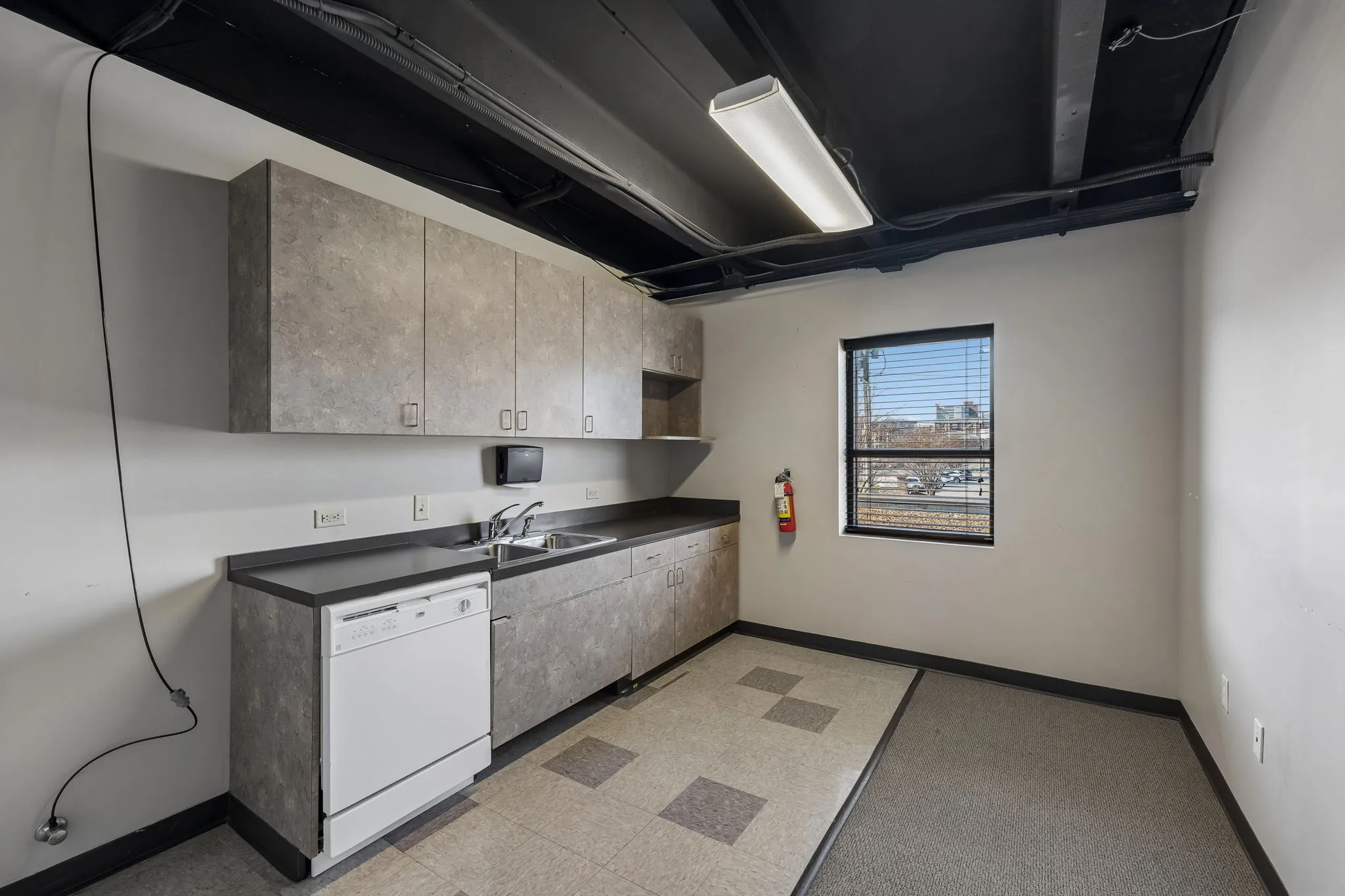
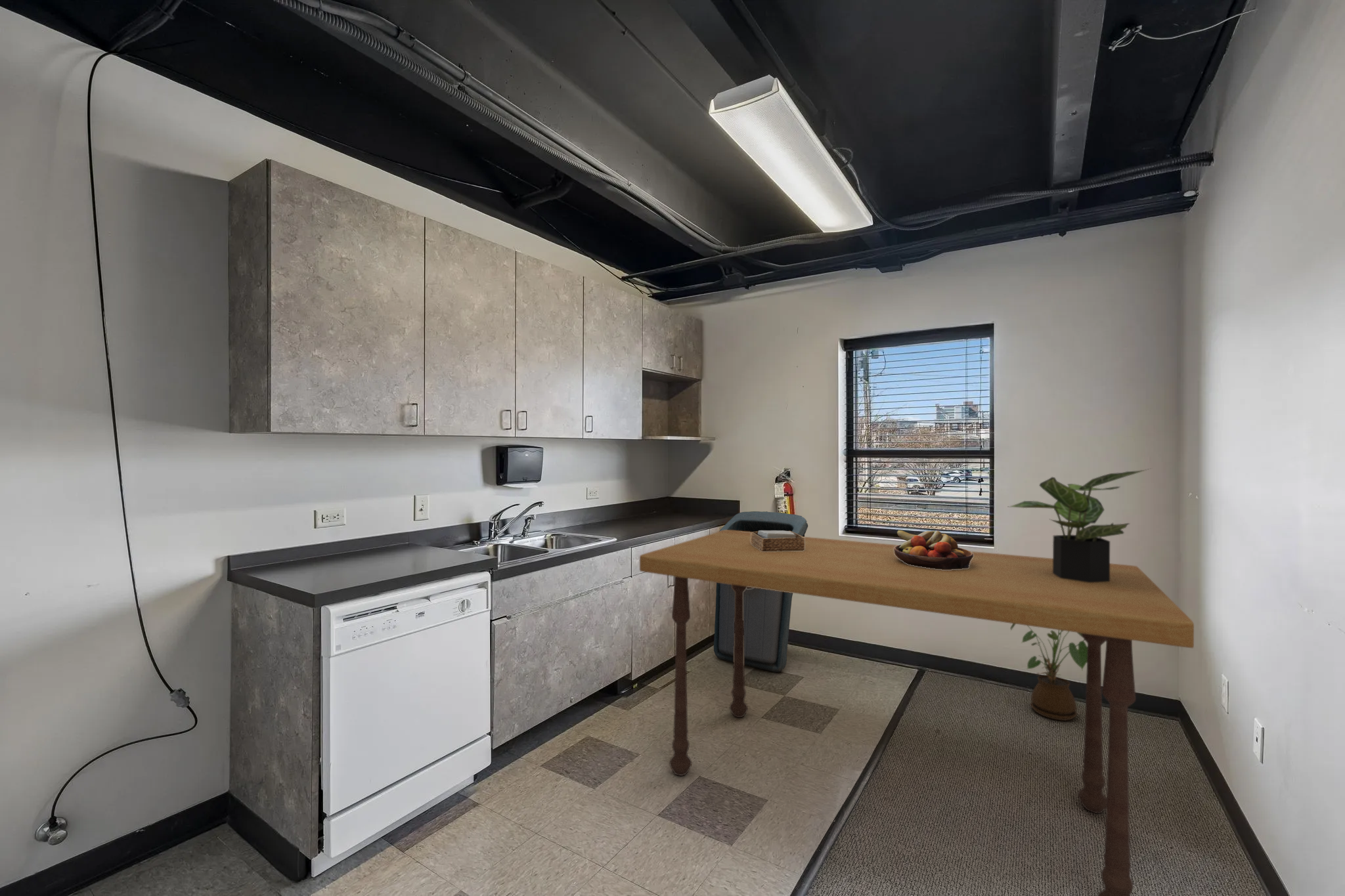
+ fruit bowl [894,530,973,570]
+ house plant [1010,624,1088,721]
+ trash can [713,511,808,673]
+ potted plant [1008,467,1153,583]
+ napkin holder [751,530,805,551]
+ dining table [639,530,1195,896]
